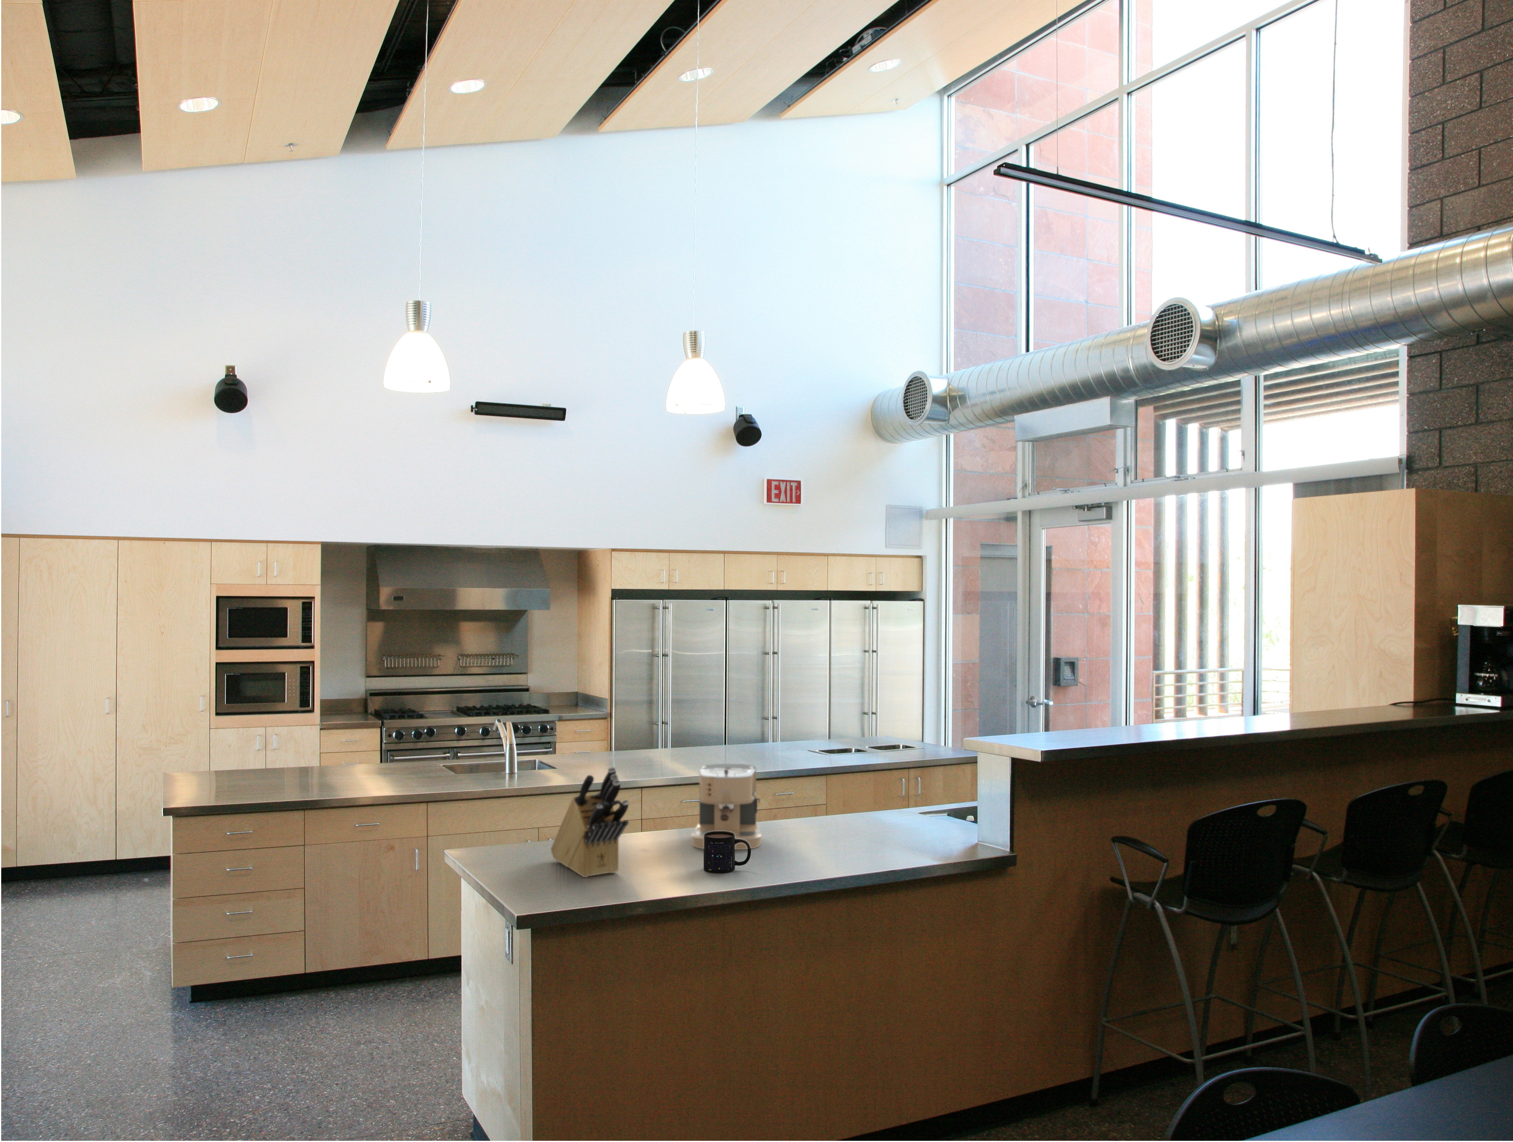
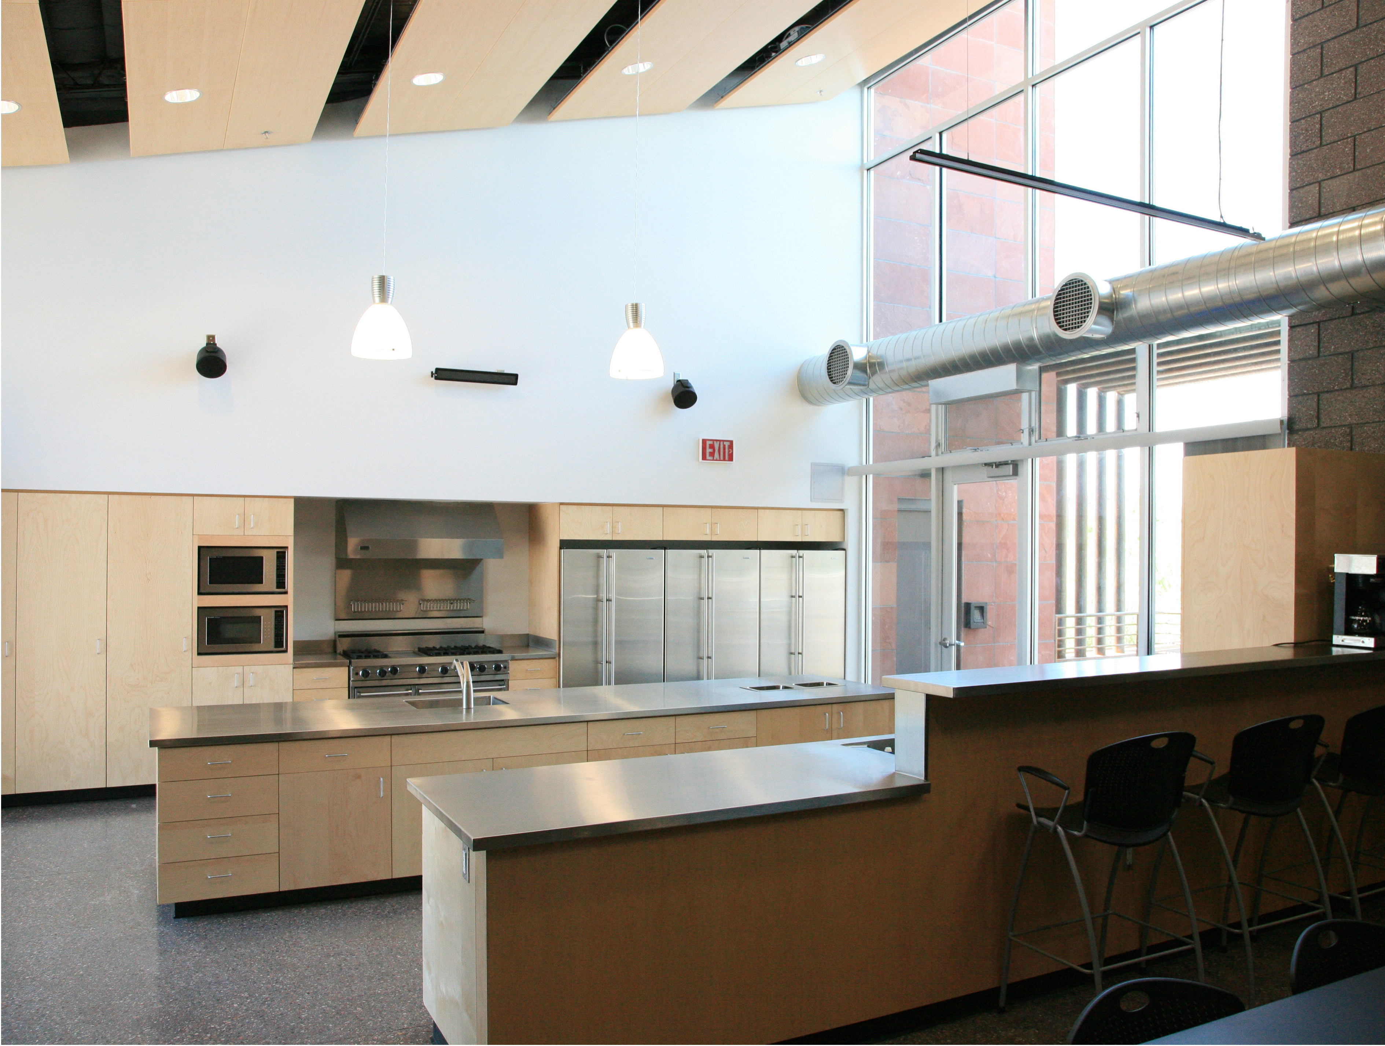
- coffee maker [691,763,762,849]
- knife block [551,767,629,878]
- mug [703,831,751,873]
